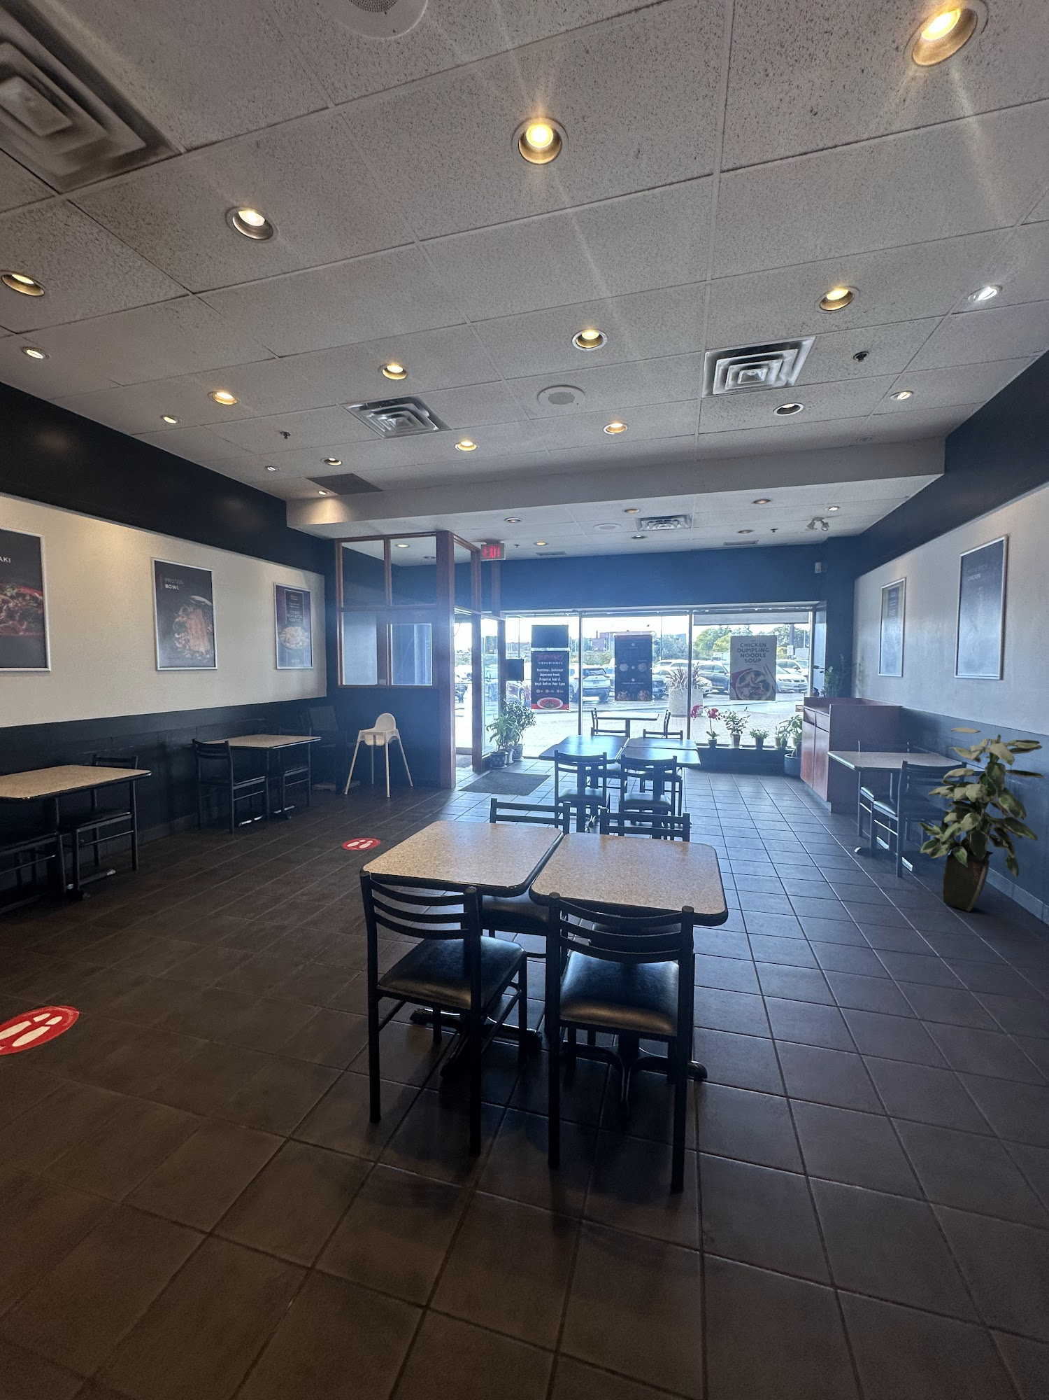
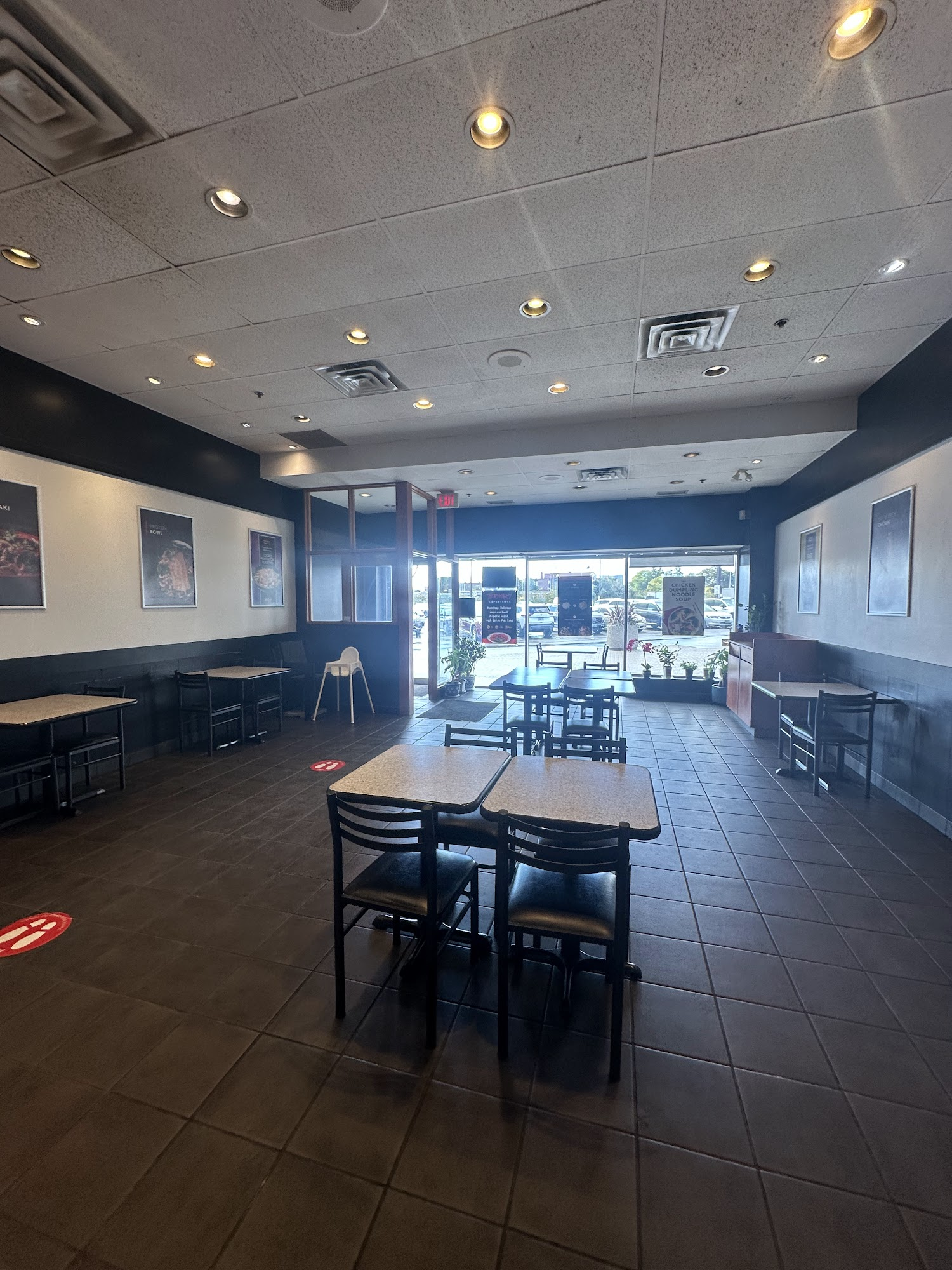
- indoor plant [918,726,1045,912]
